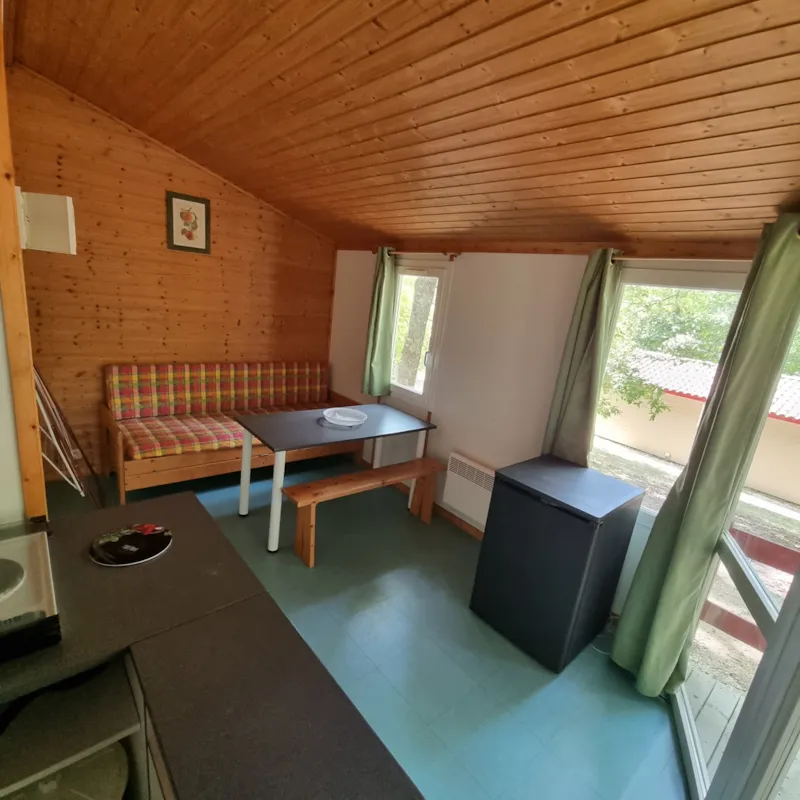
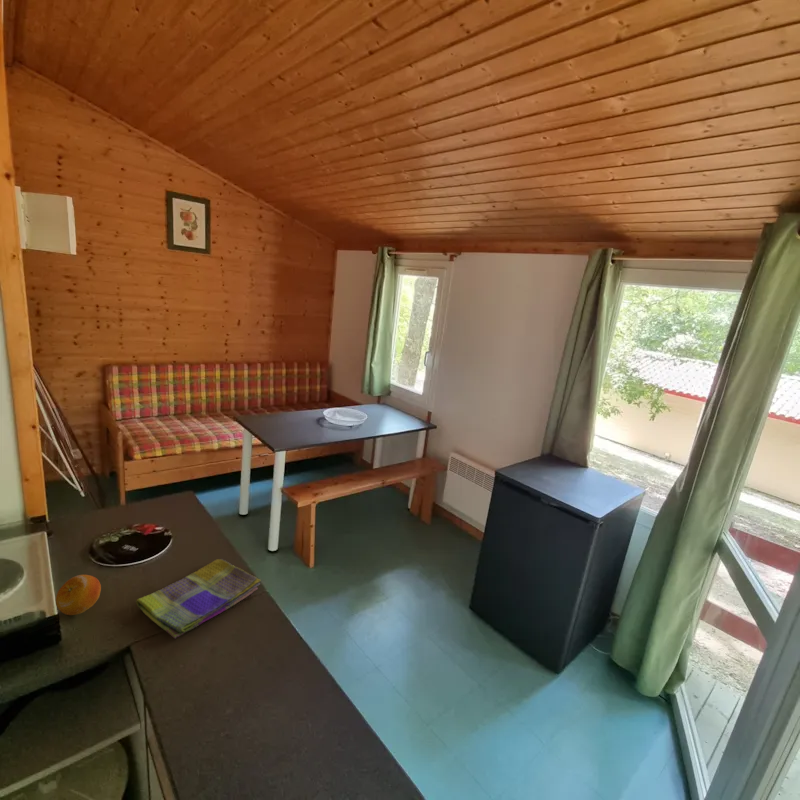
+ dish towel [135,558,261,639]
+ fruit [55,574,102,616]
